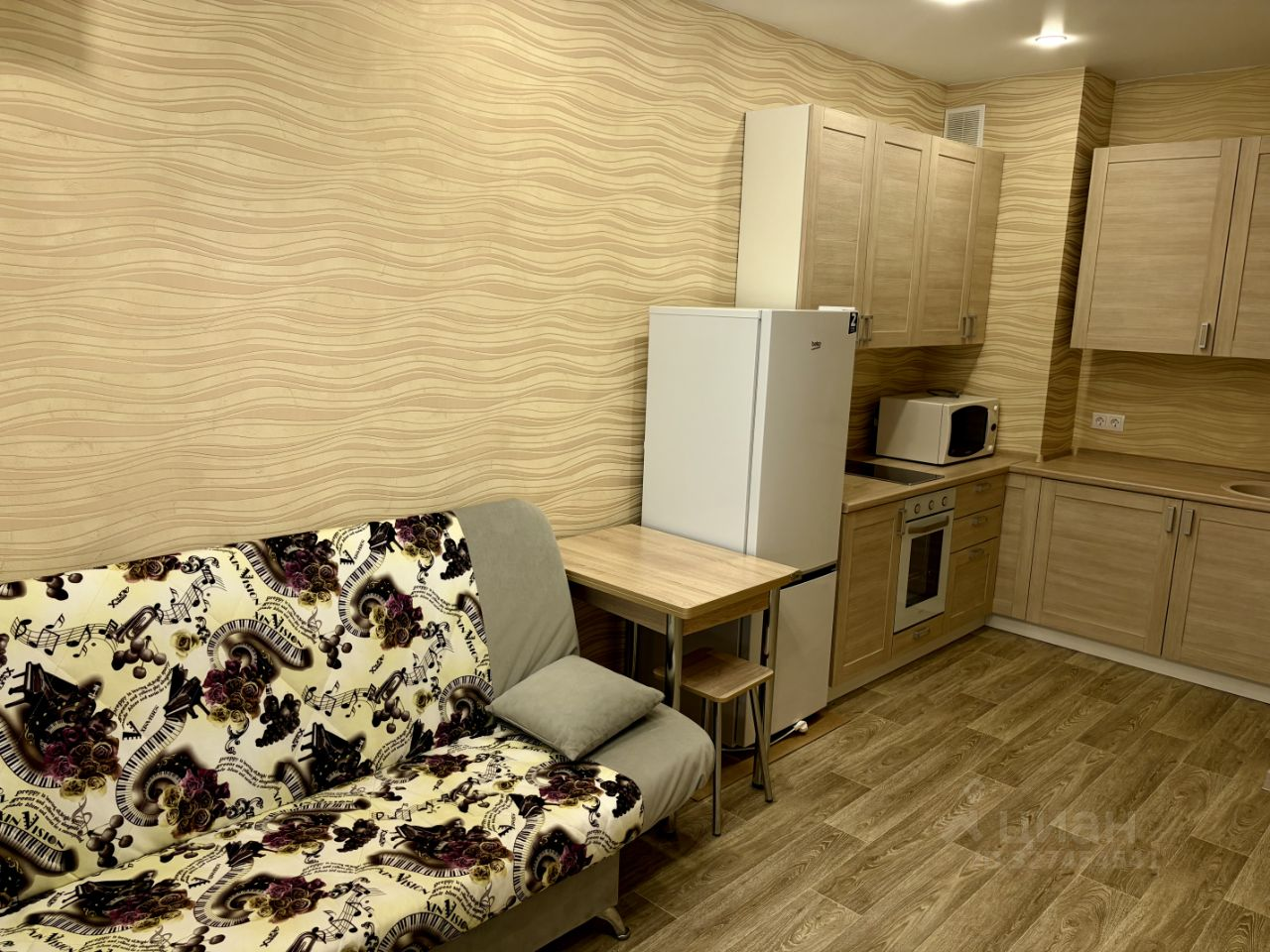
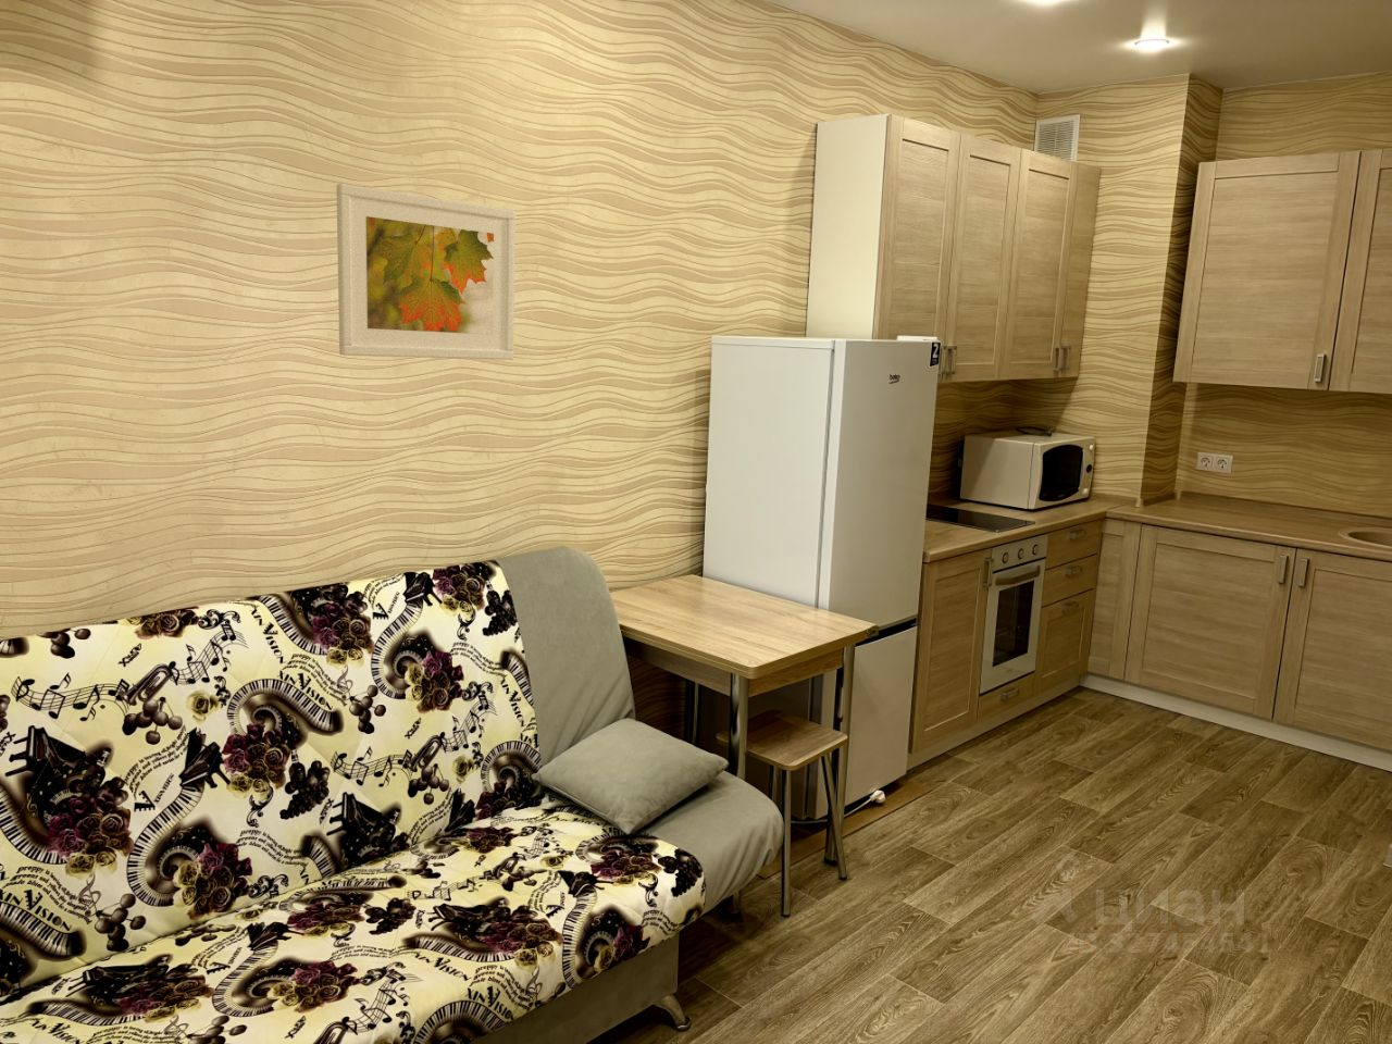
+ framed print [335,183,516,361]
